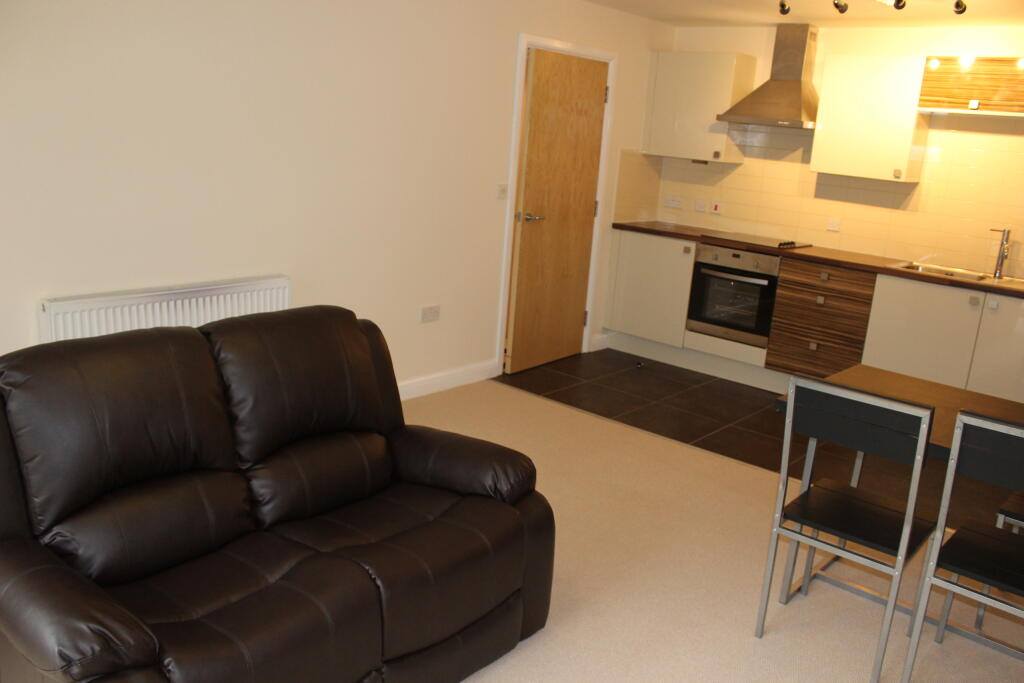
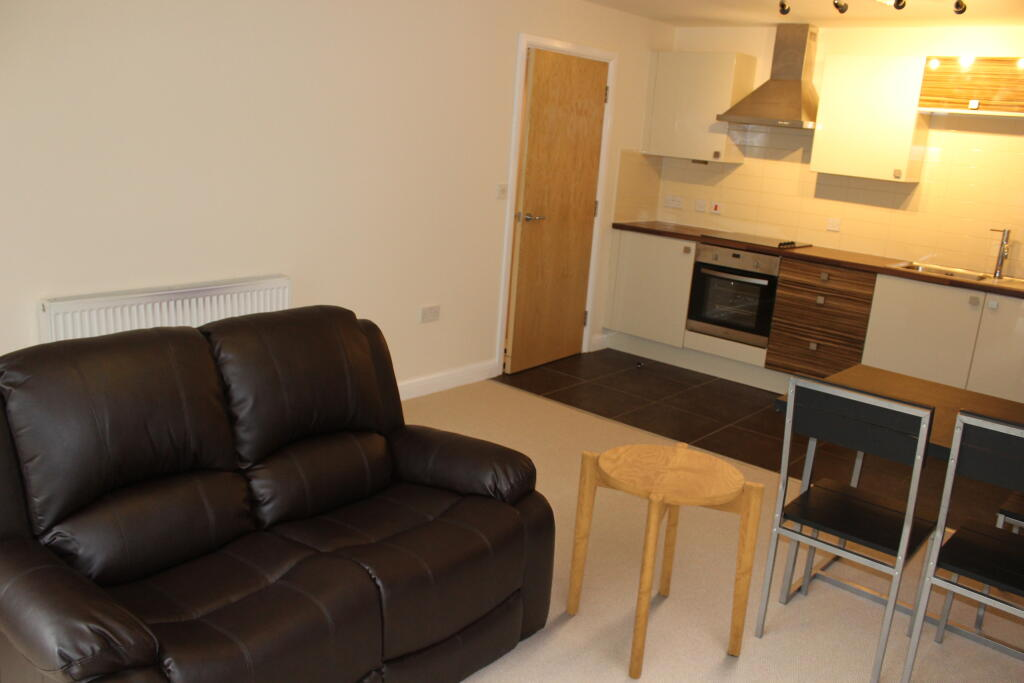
+ side table [566,442,766,680]
